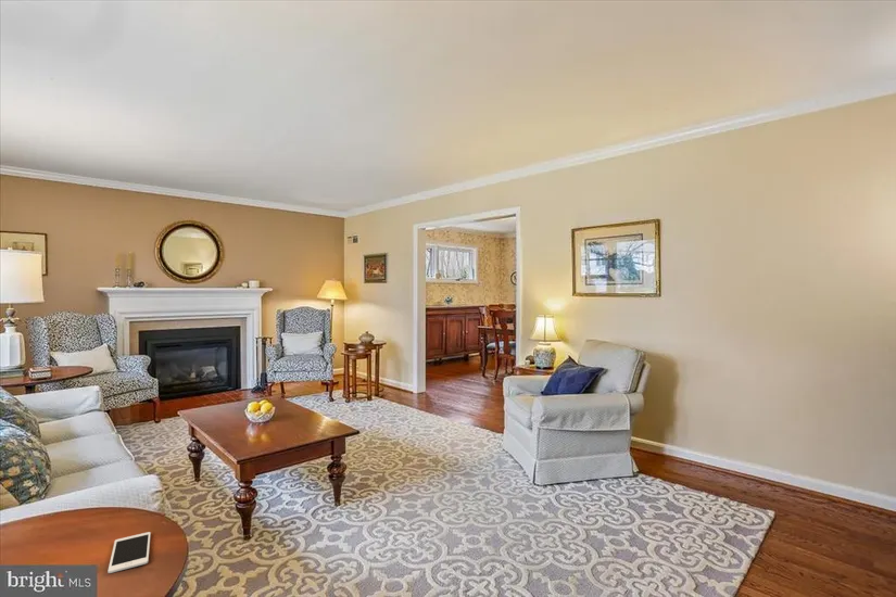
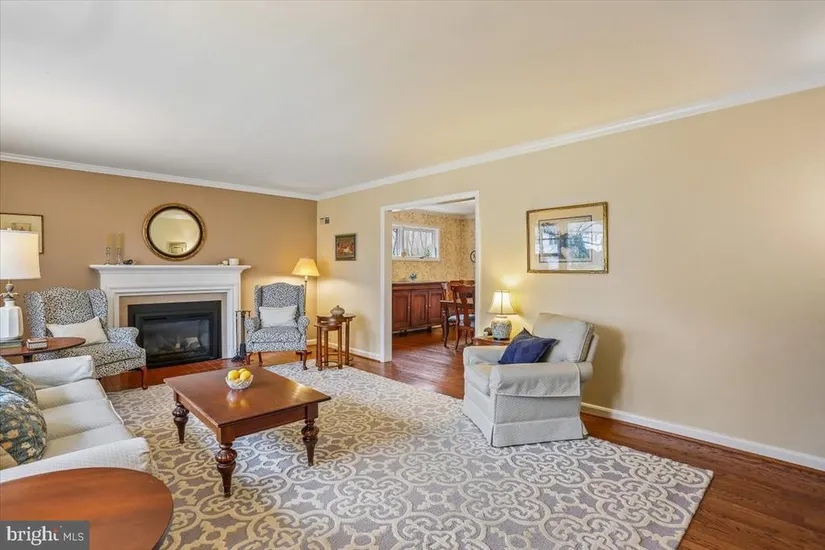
- cell phone [108,531,152,574]
